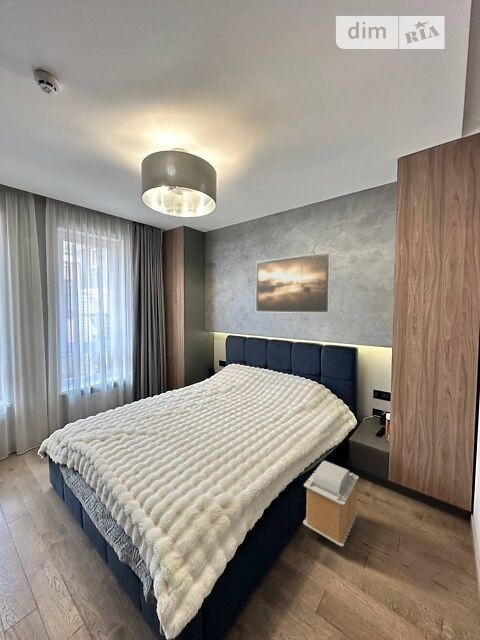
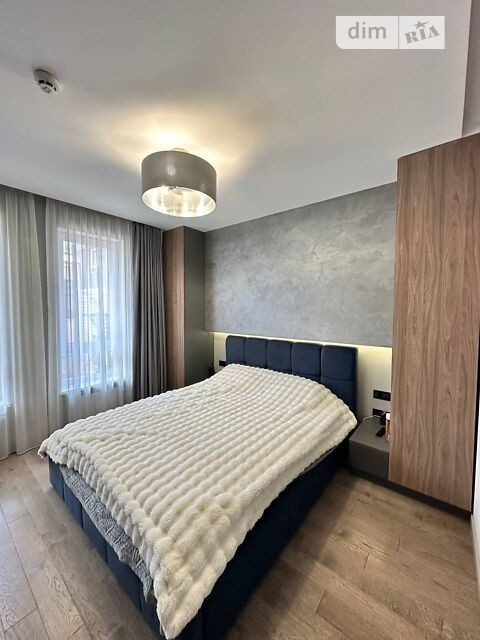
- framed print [255,251,332,314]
- air purifier [302,460,360,548]
